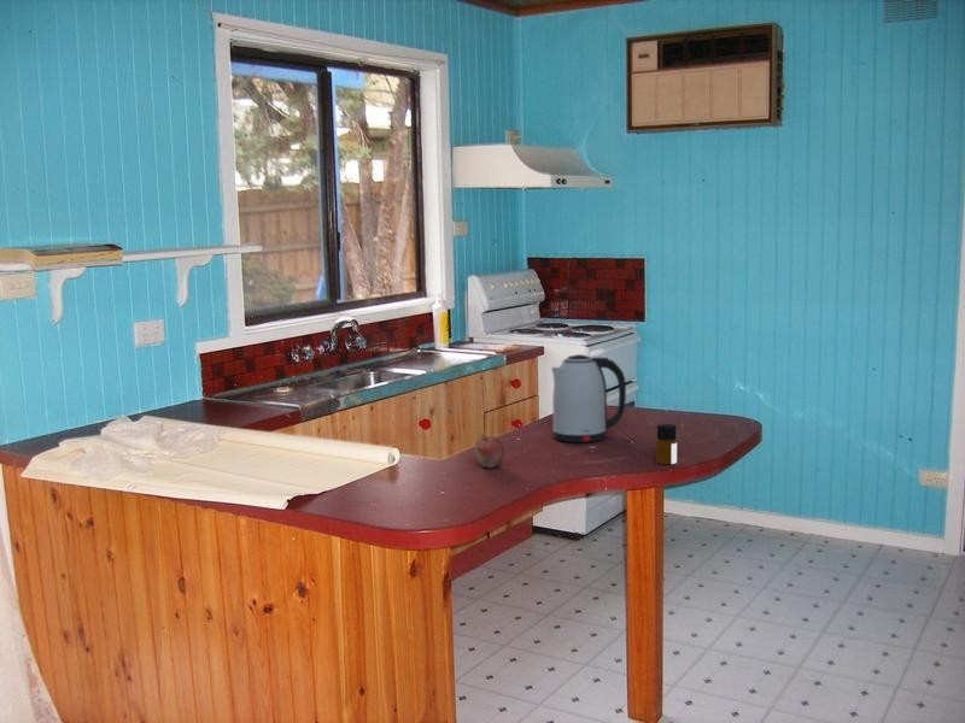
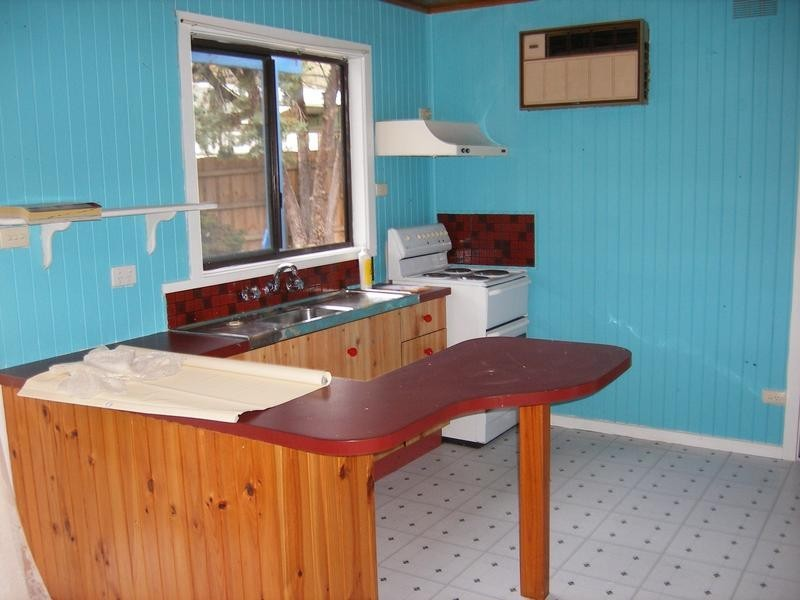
- kettle [551,353,627,443]
- bottle [655,423,678,465]
- fruit [473,434,505,469]
